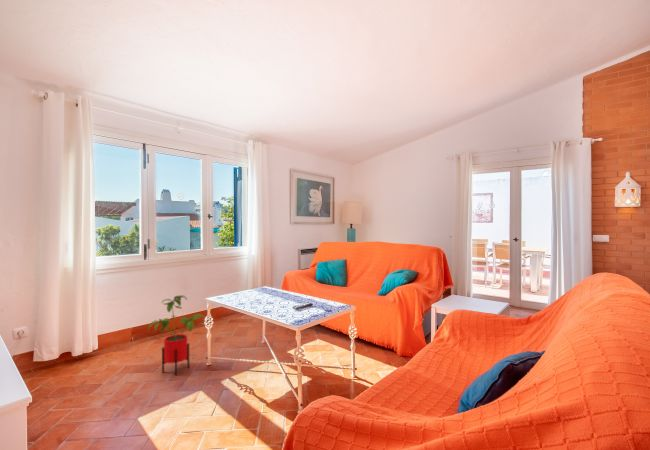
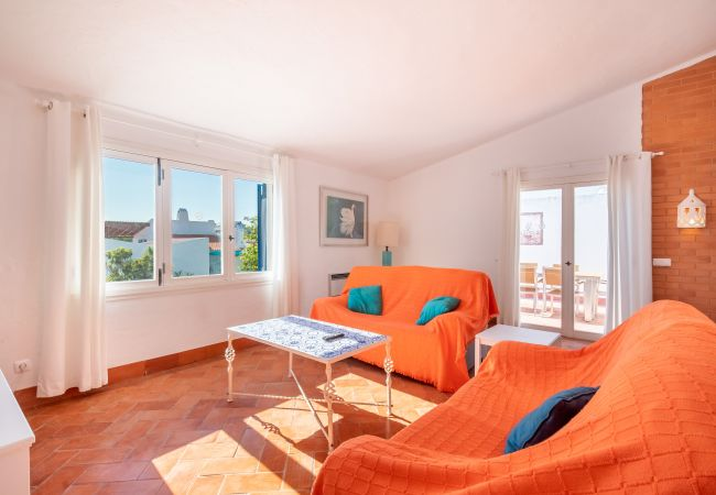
- house plant [147,294,203,376]
